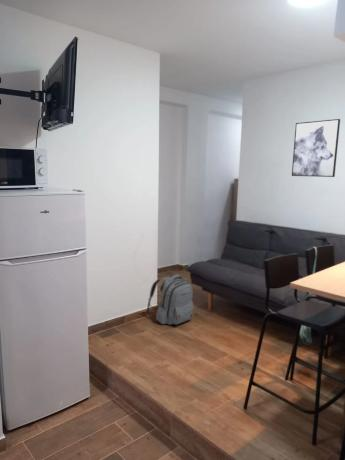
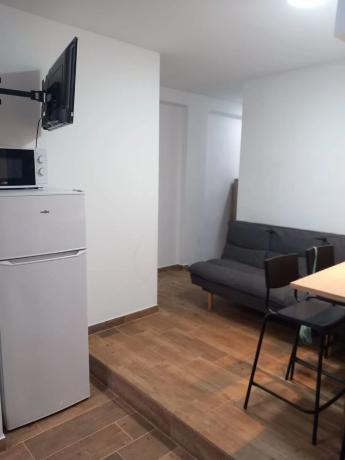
- backpack [146,274,195,326]
- wall art [291,118,341,178]
